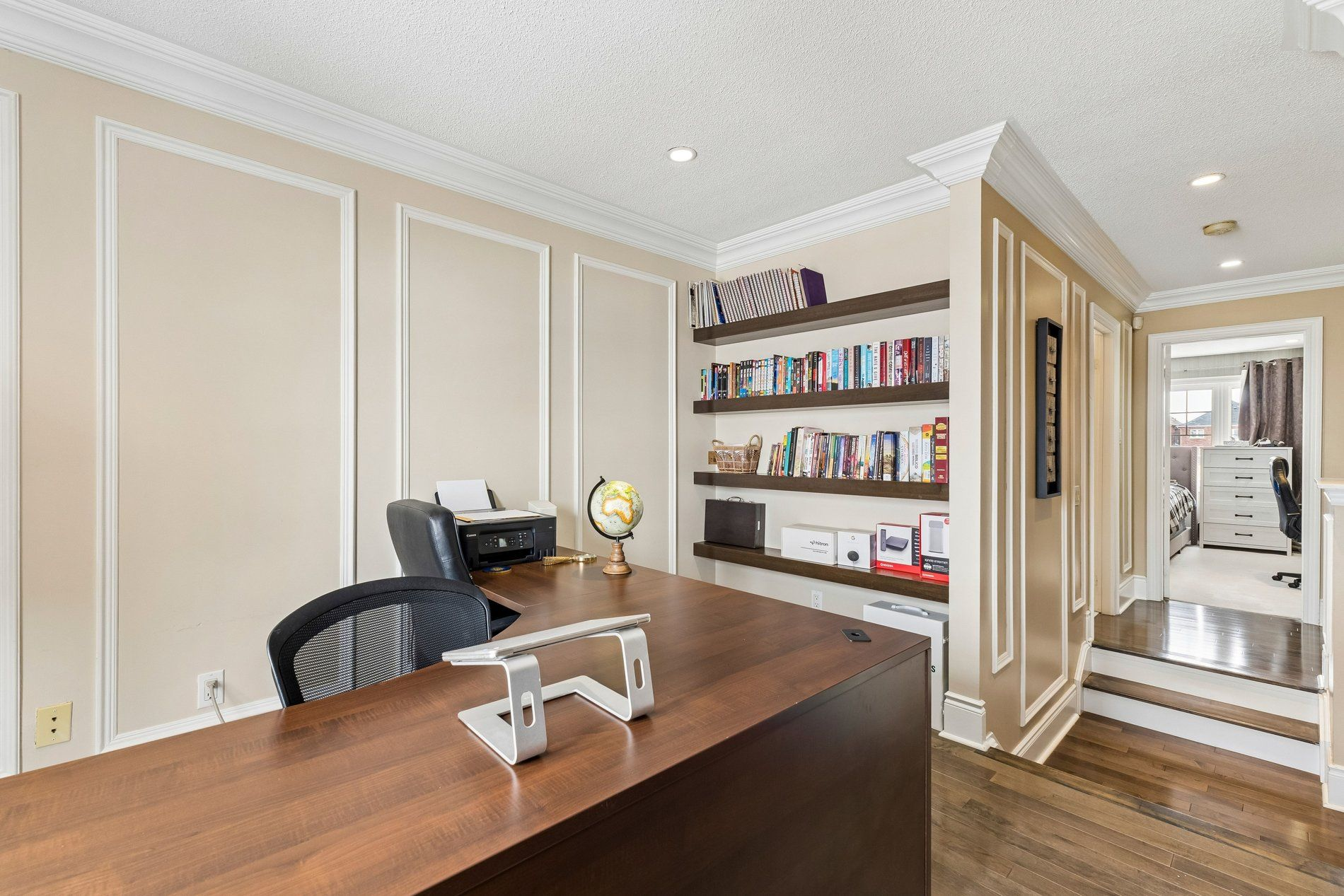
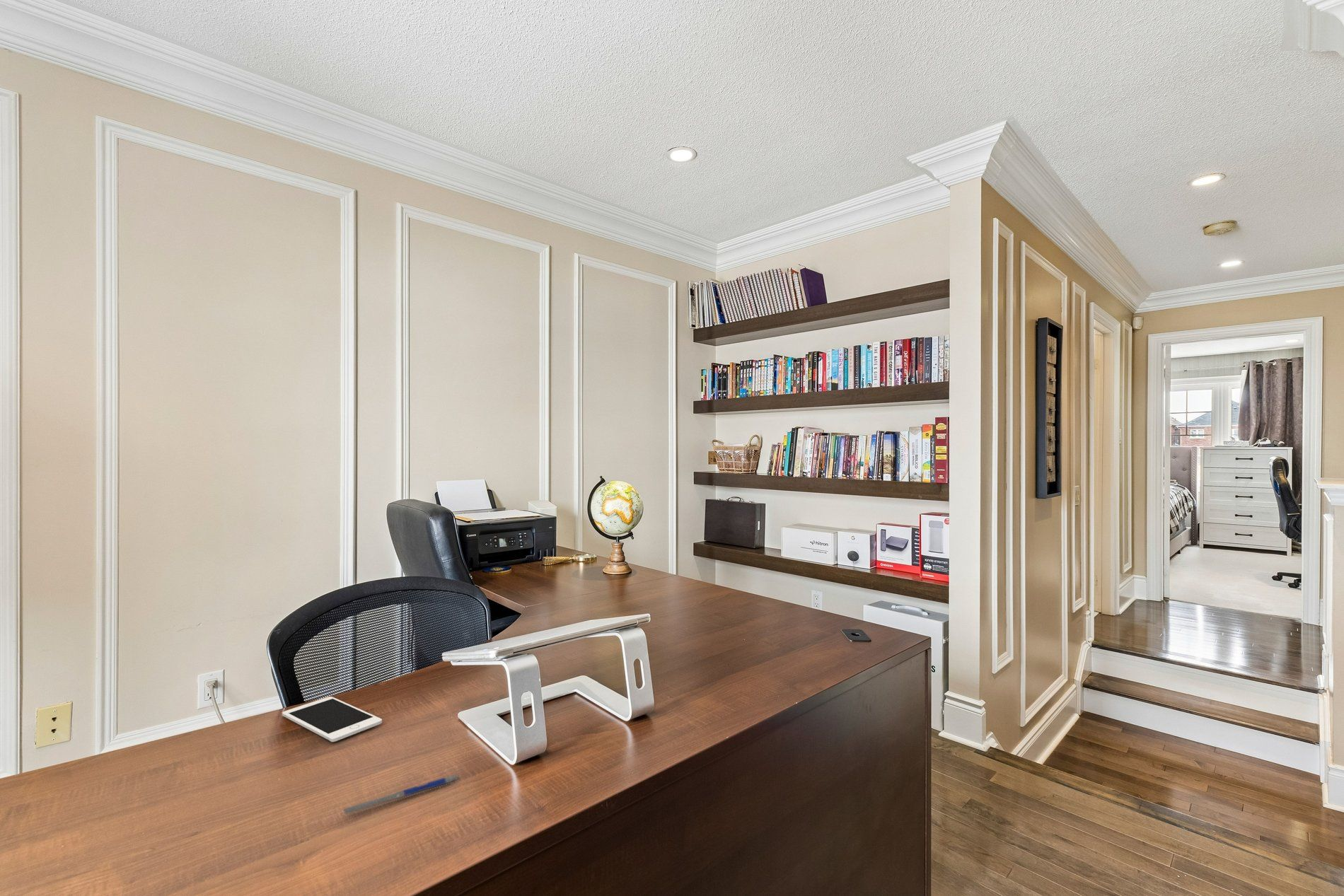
+ cell phone [282,696,383,743]
+ pen [340,774,460,816]
